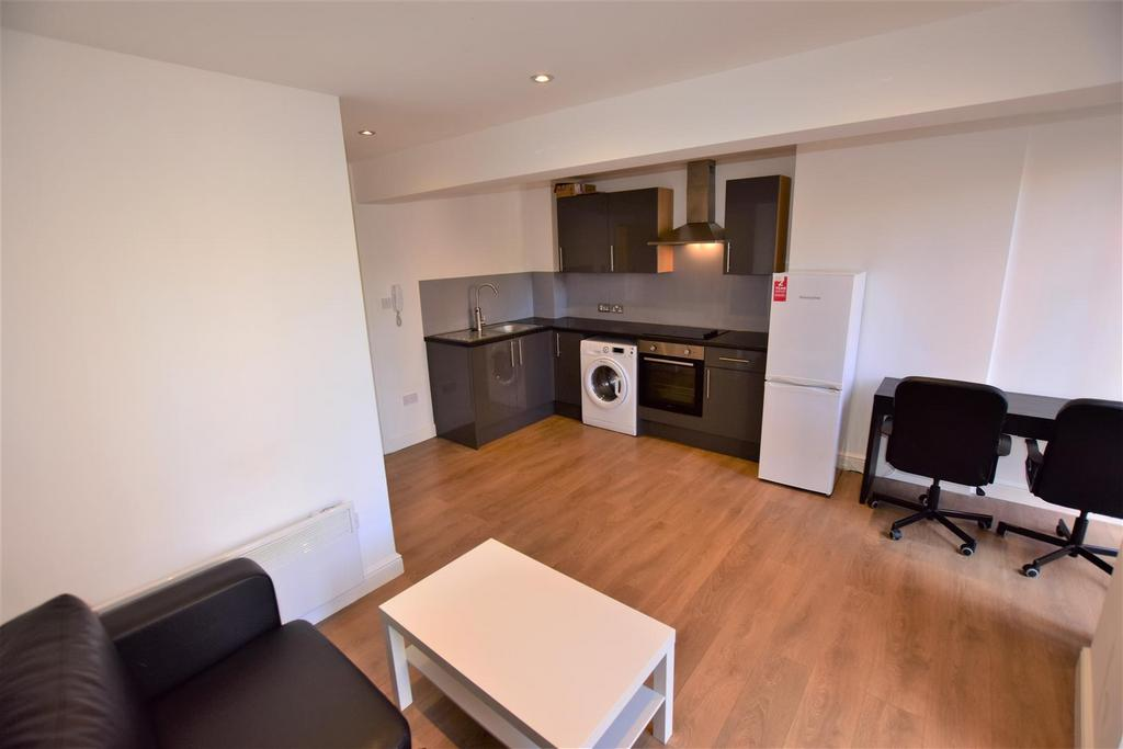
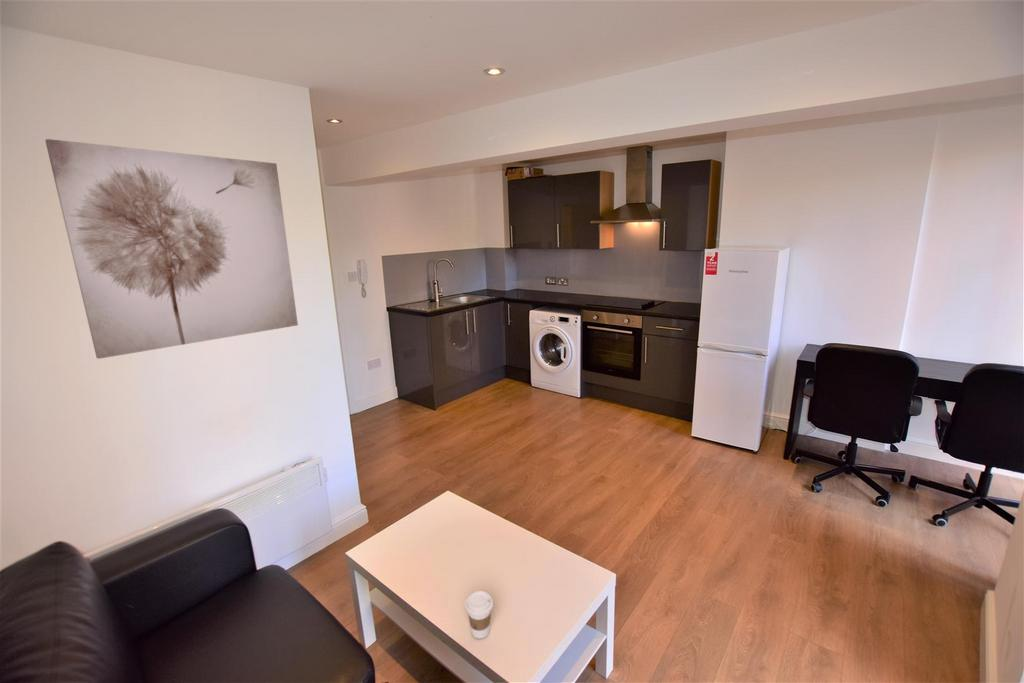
+ coffee cup [464,590,494,640]
+ wall art [44,138,299,360]
